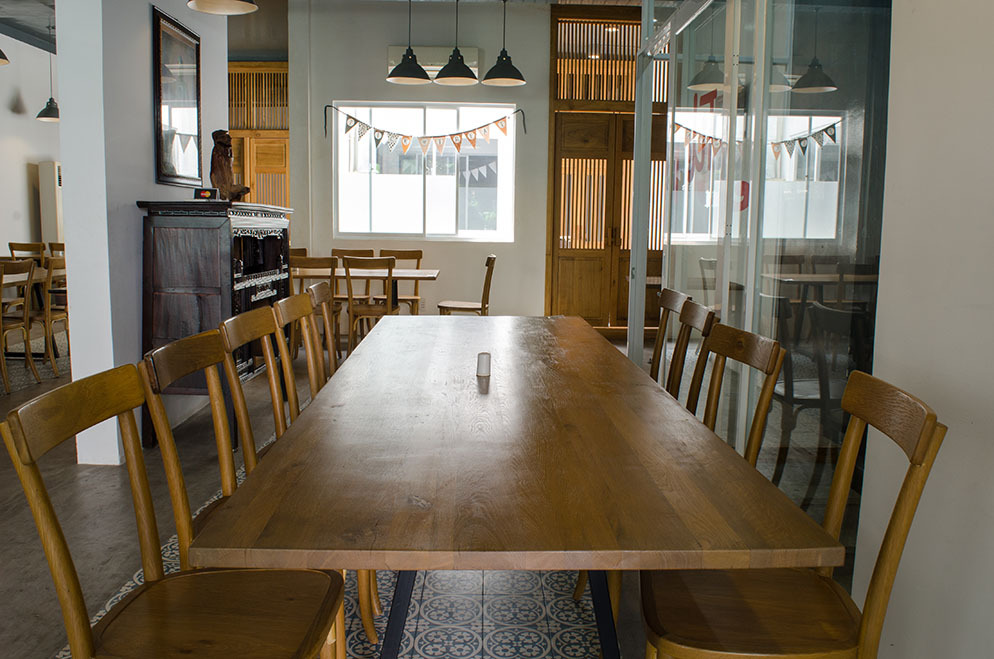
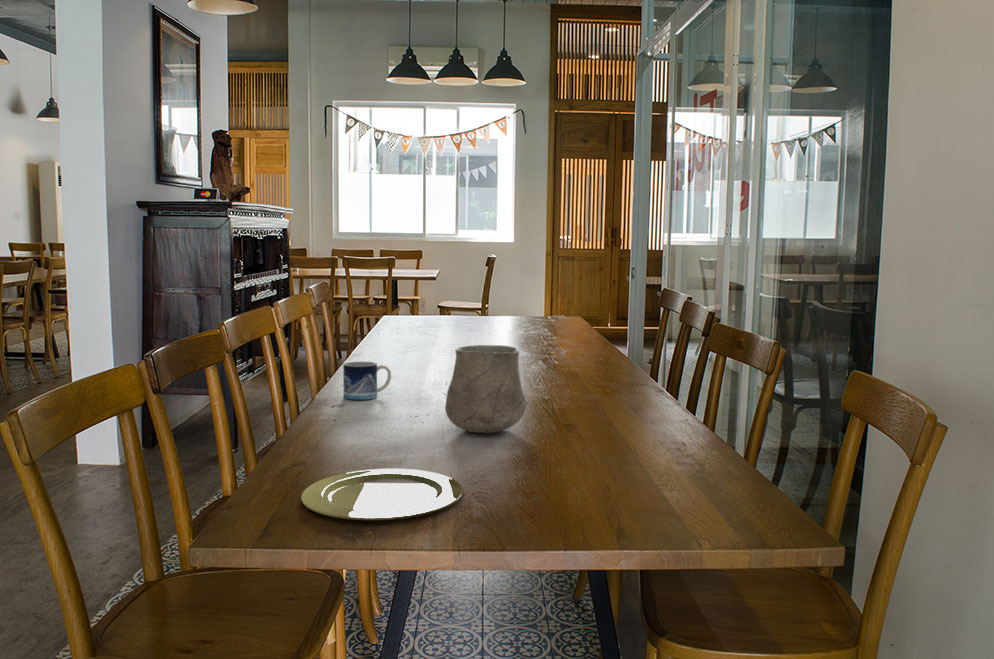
+ plate [300,468,464,521]
+ ceramic cup [444,344,529,434]
+ mug [342,361,392,401]
